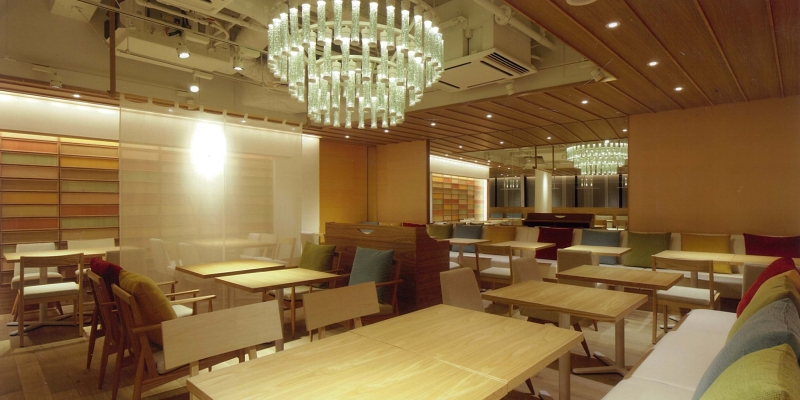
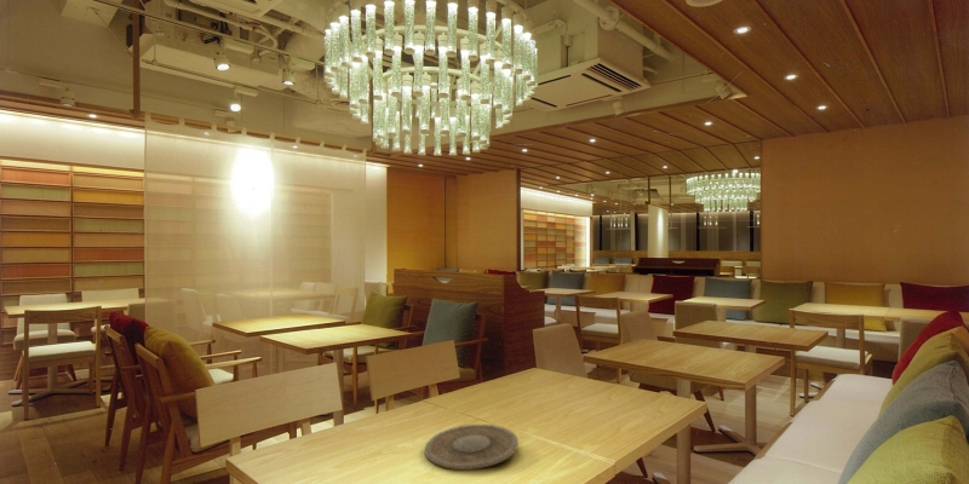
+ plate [424,424,520,471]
